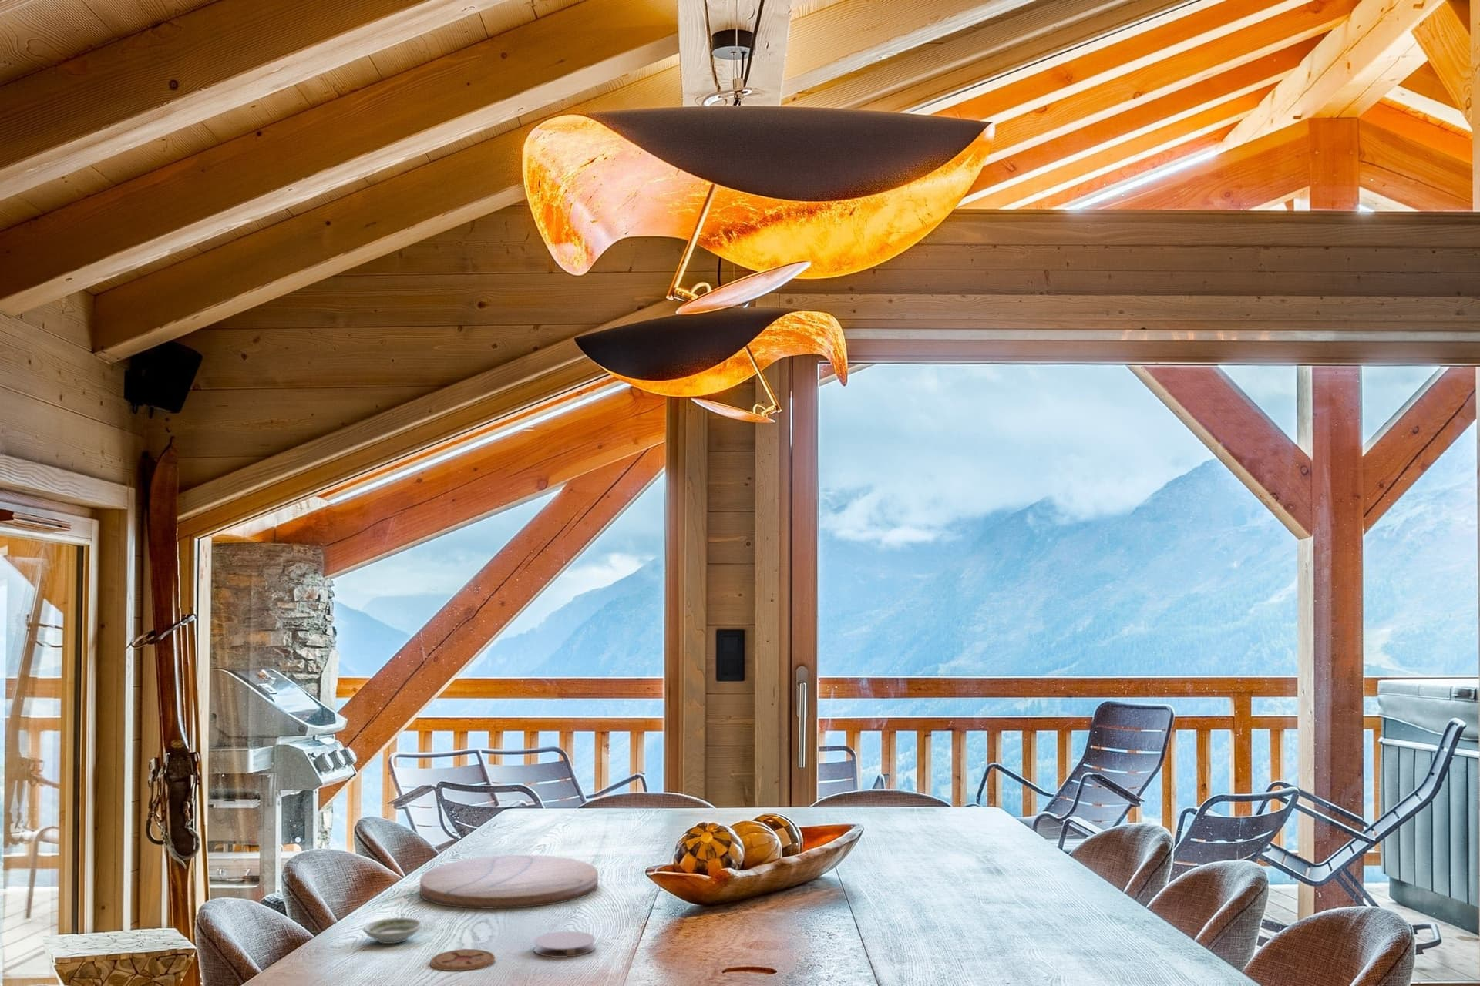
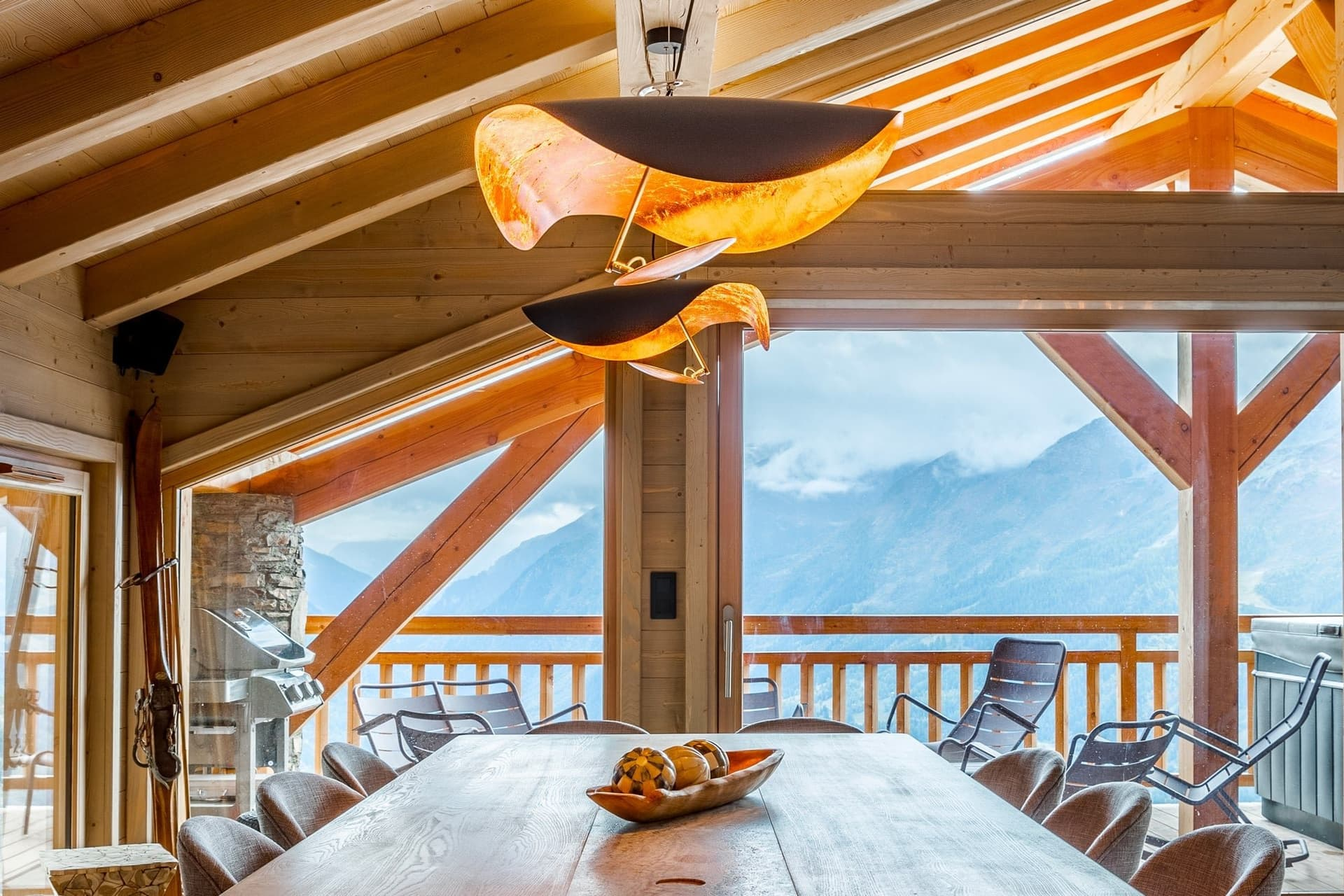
- saucer [362,917,423,944]
- coaster [429,949,496,972]
- cutting board [420,854,599,910]
- coaster [533,931,596,958]
